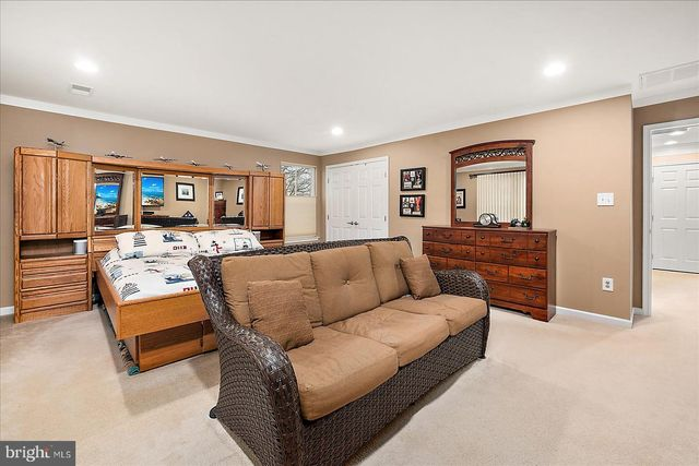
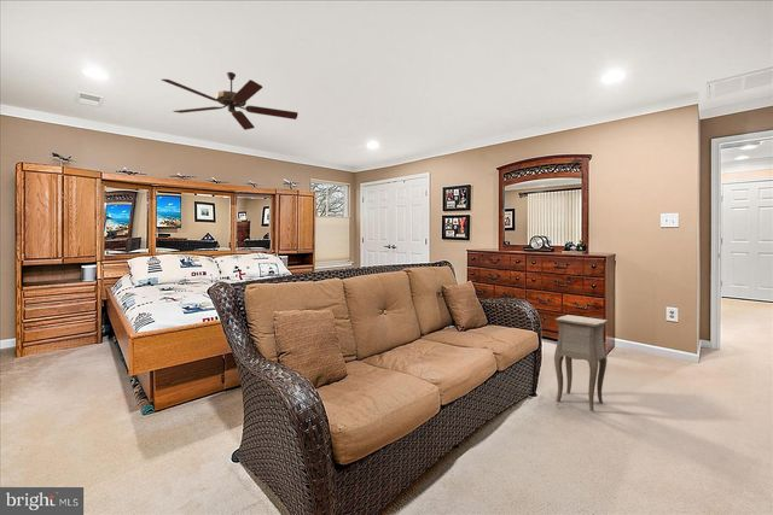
+ side table [553,314,610,412]
+ ceiling fan [161,71,300,130]
